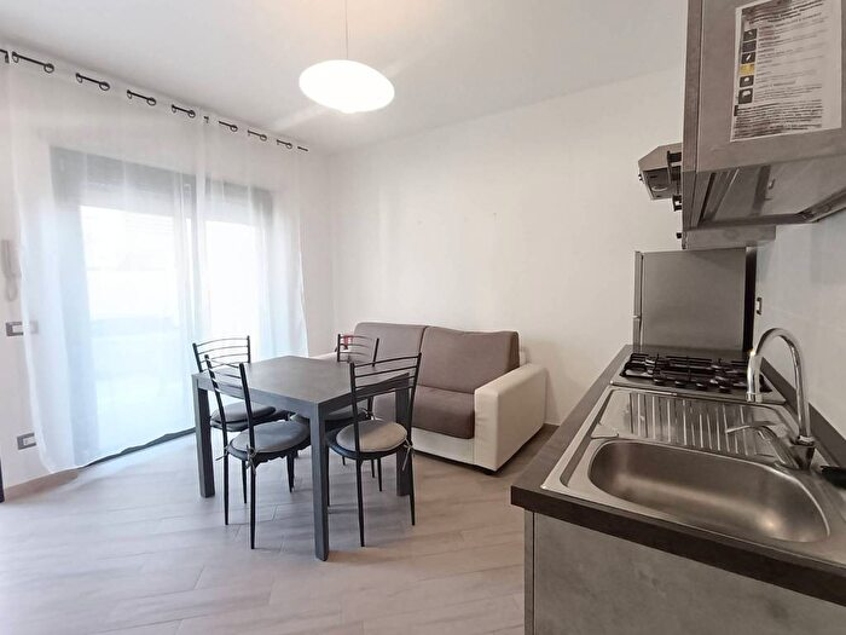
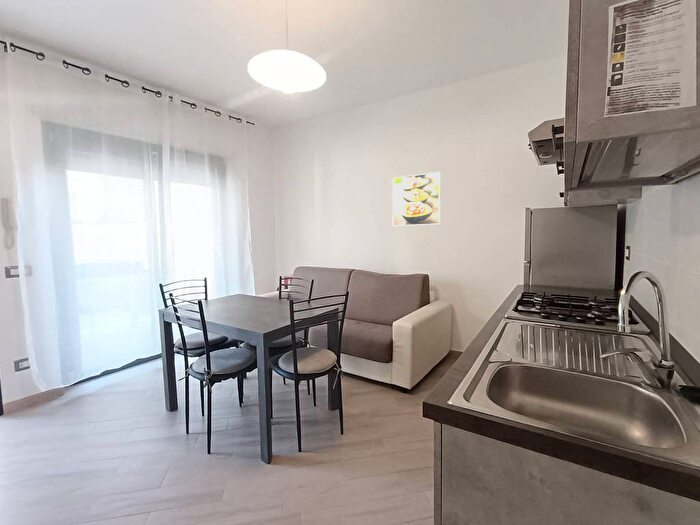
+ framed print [391,171,441,227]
